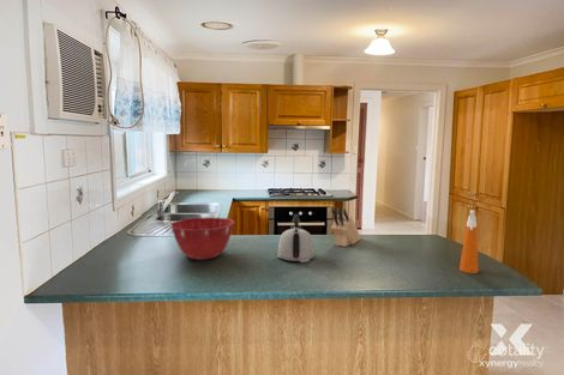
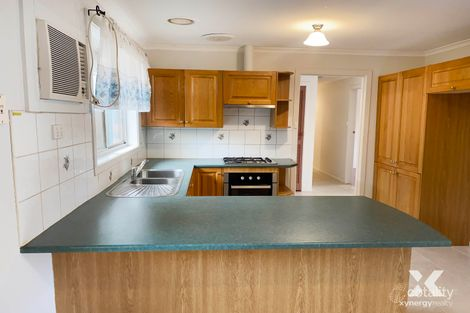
- spray bottle [458,208,480,274]
- mixing bowl [169,217,235,261]
- knife block [330,206,362,248]
- kettle [276,213,316,264]
